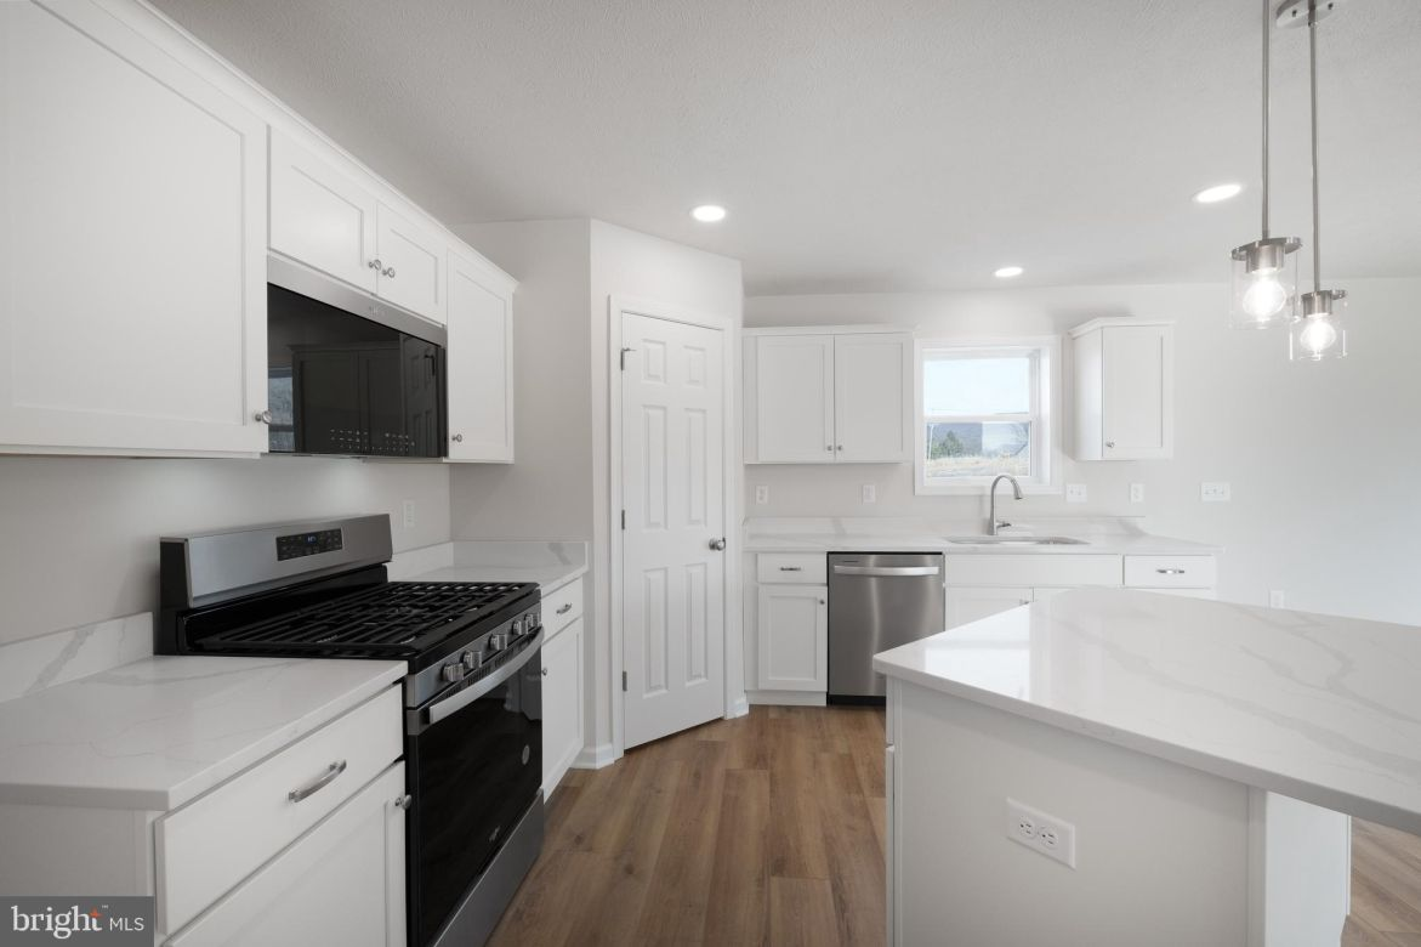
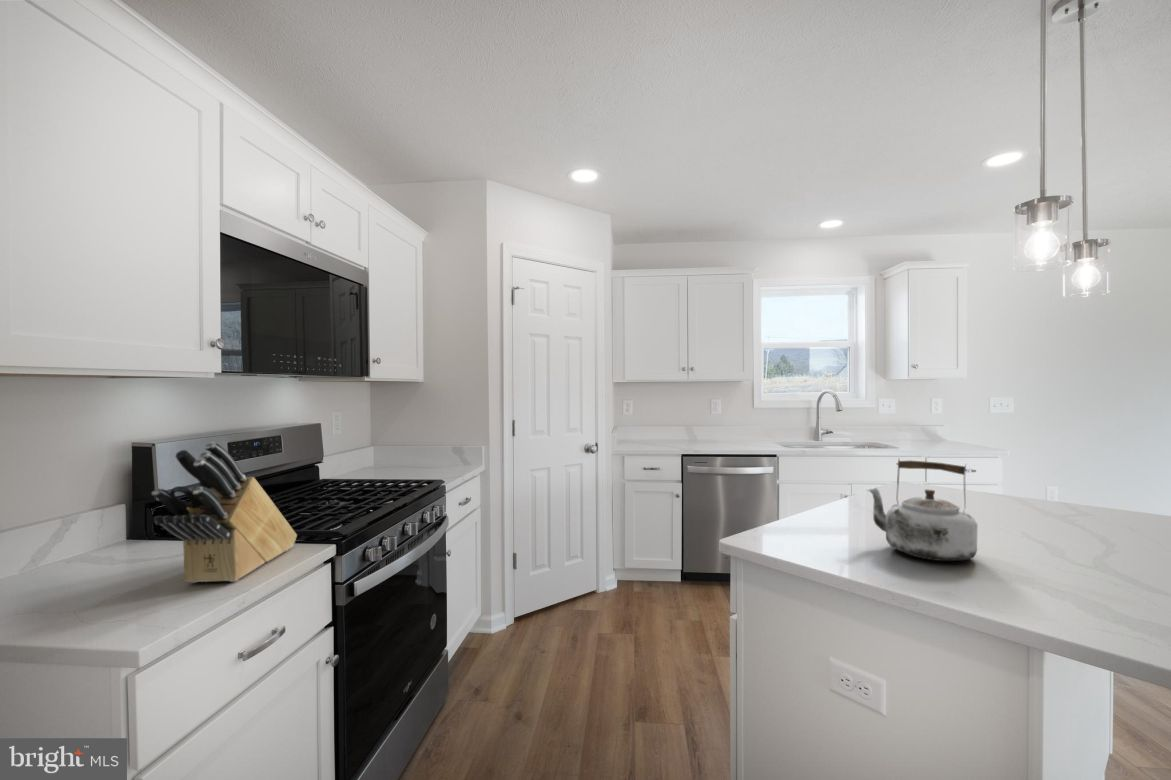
+ knife block [151,441,298,584]
+ kettle [866,458,978,562]
